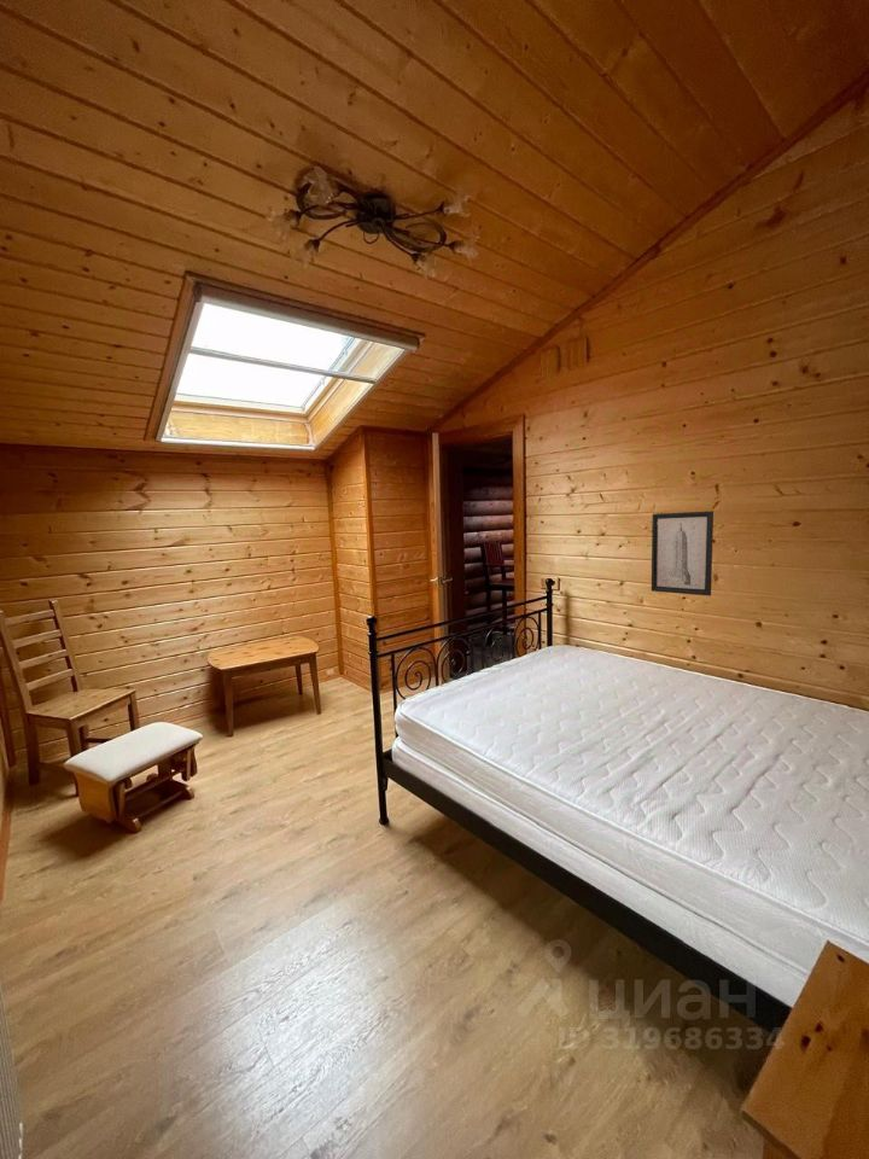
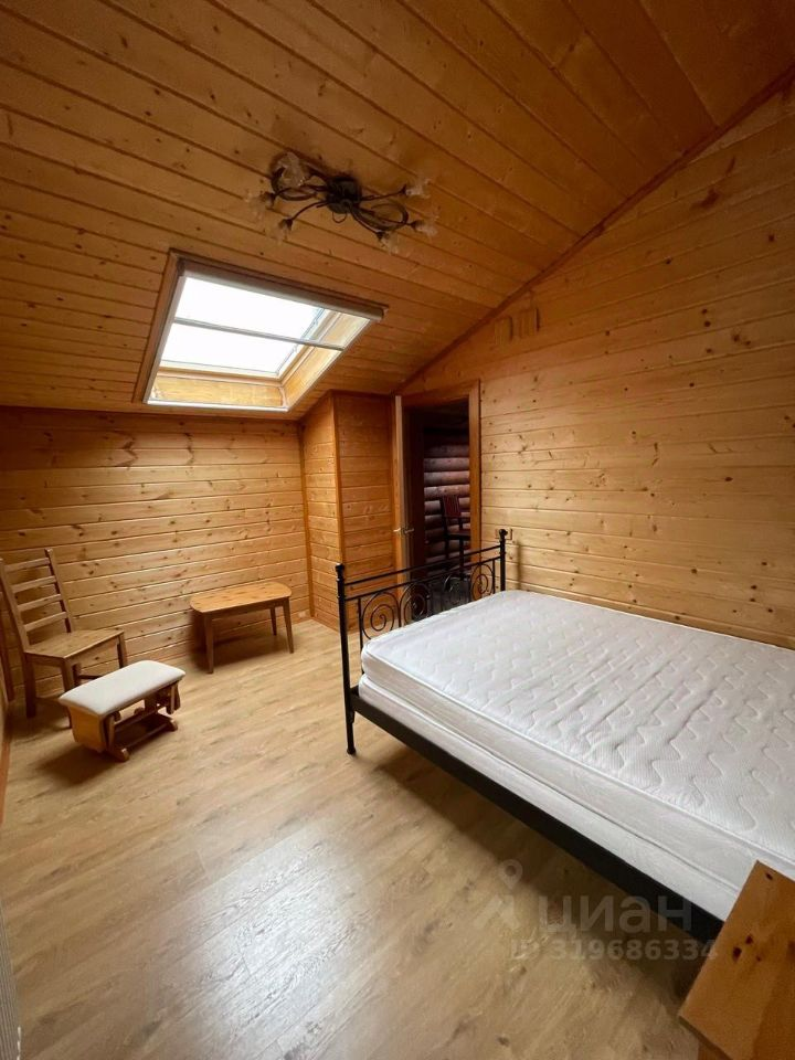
- wall art [651,509,715,596]
